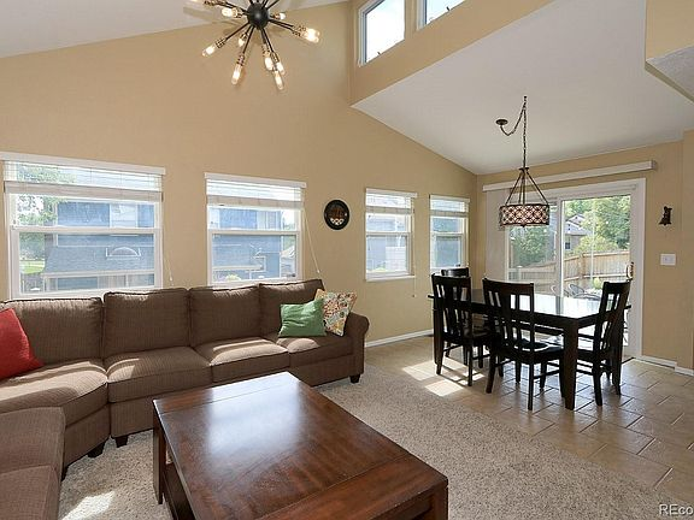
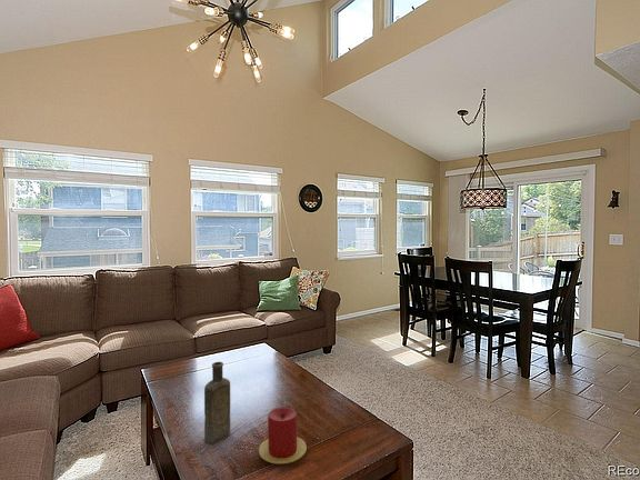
+ bottle [203,361,231,444]
+ candle [258,407,308,464]
